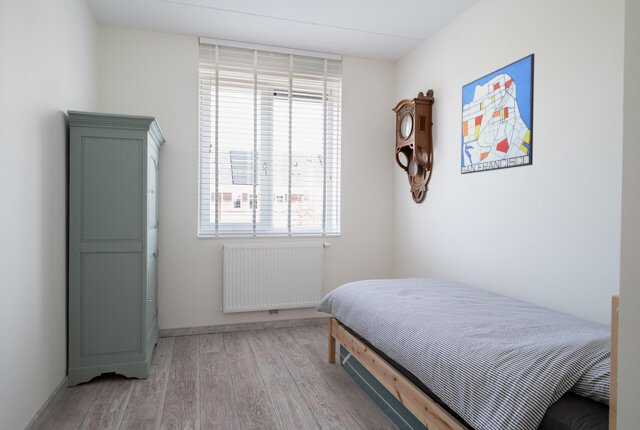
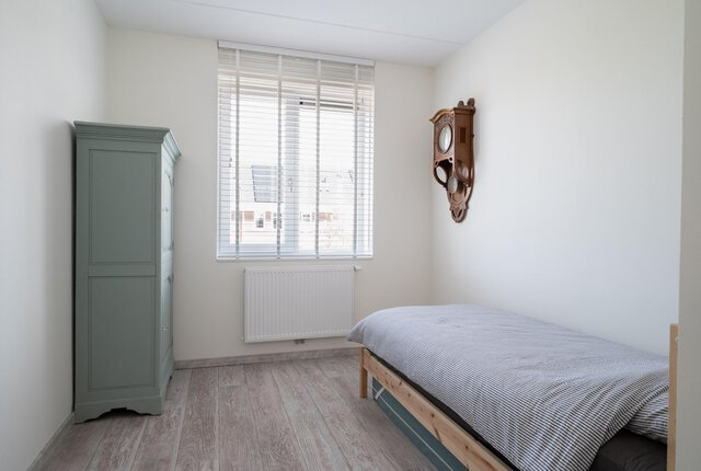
- wall art [460,53,535,175]
